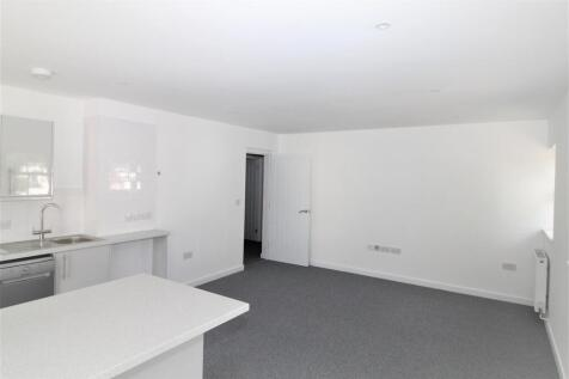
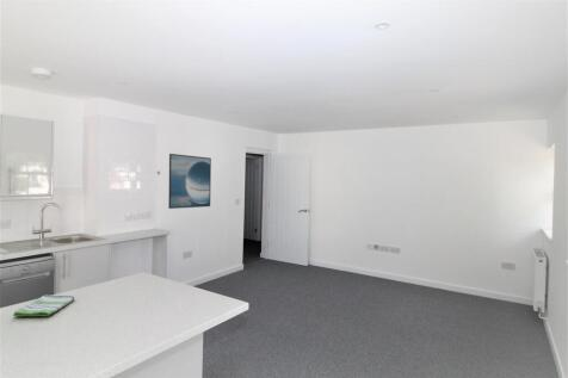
+ dish towel [12,293,75,317]
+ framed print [167,153,212,210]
